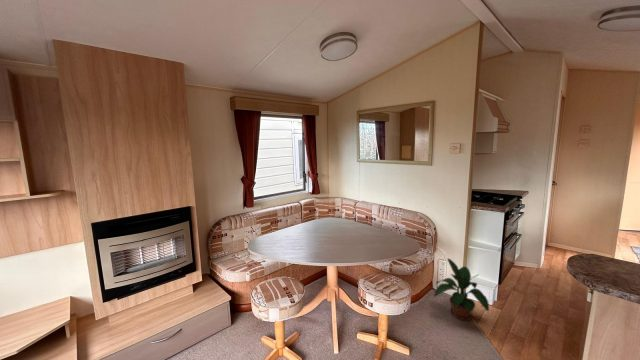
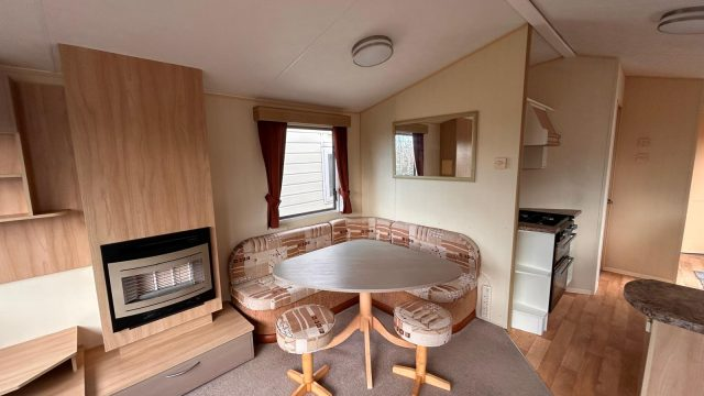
- potted plant [433,257,490,322]
